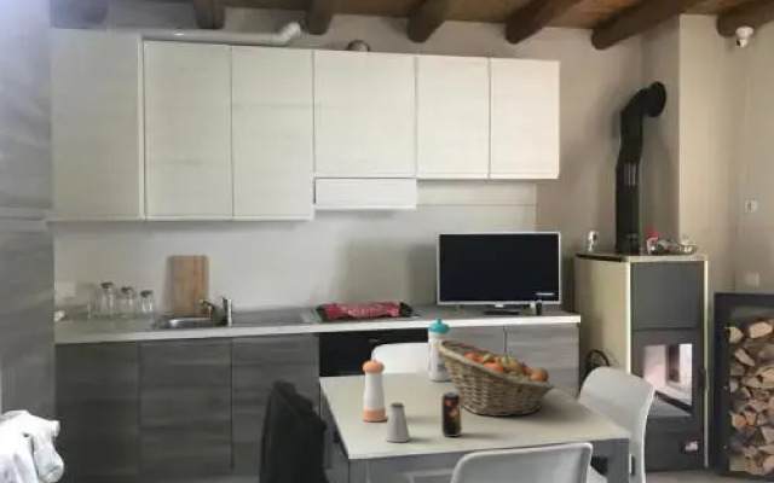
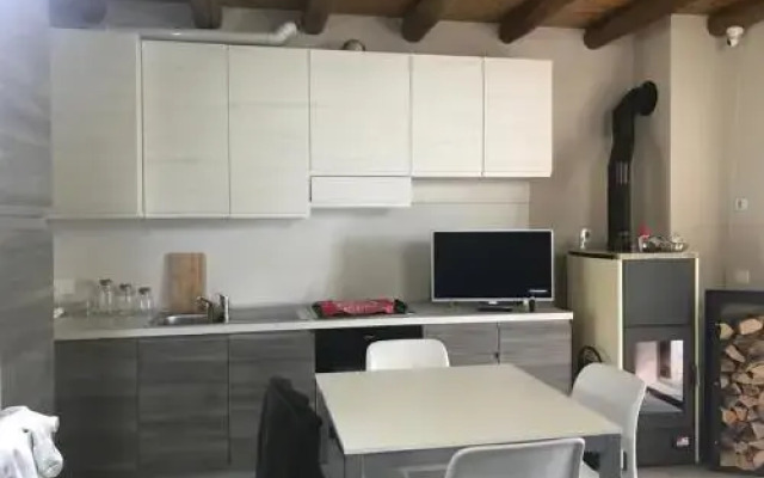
- saltshaker [383,401,411,443]
- water bottle [427,316,451,383]
- fruit basket [434,339,556,418]
- pepper shaker [362,357,387,423]
- beverage can [440,391,463,438]
